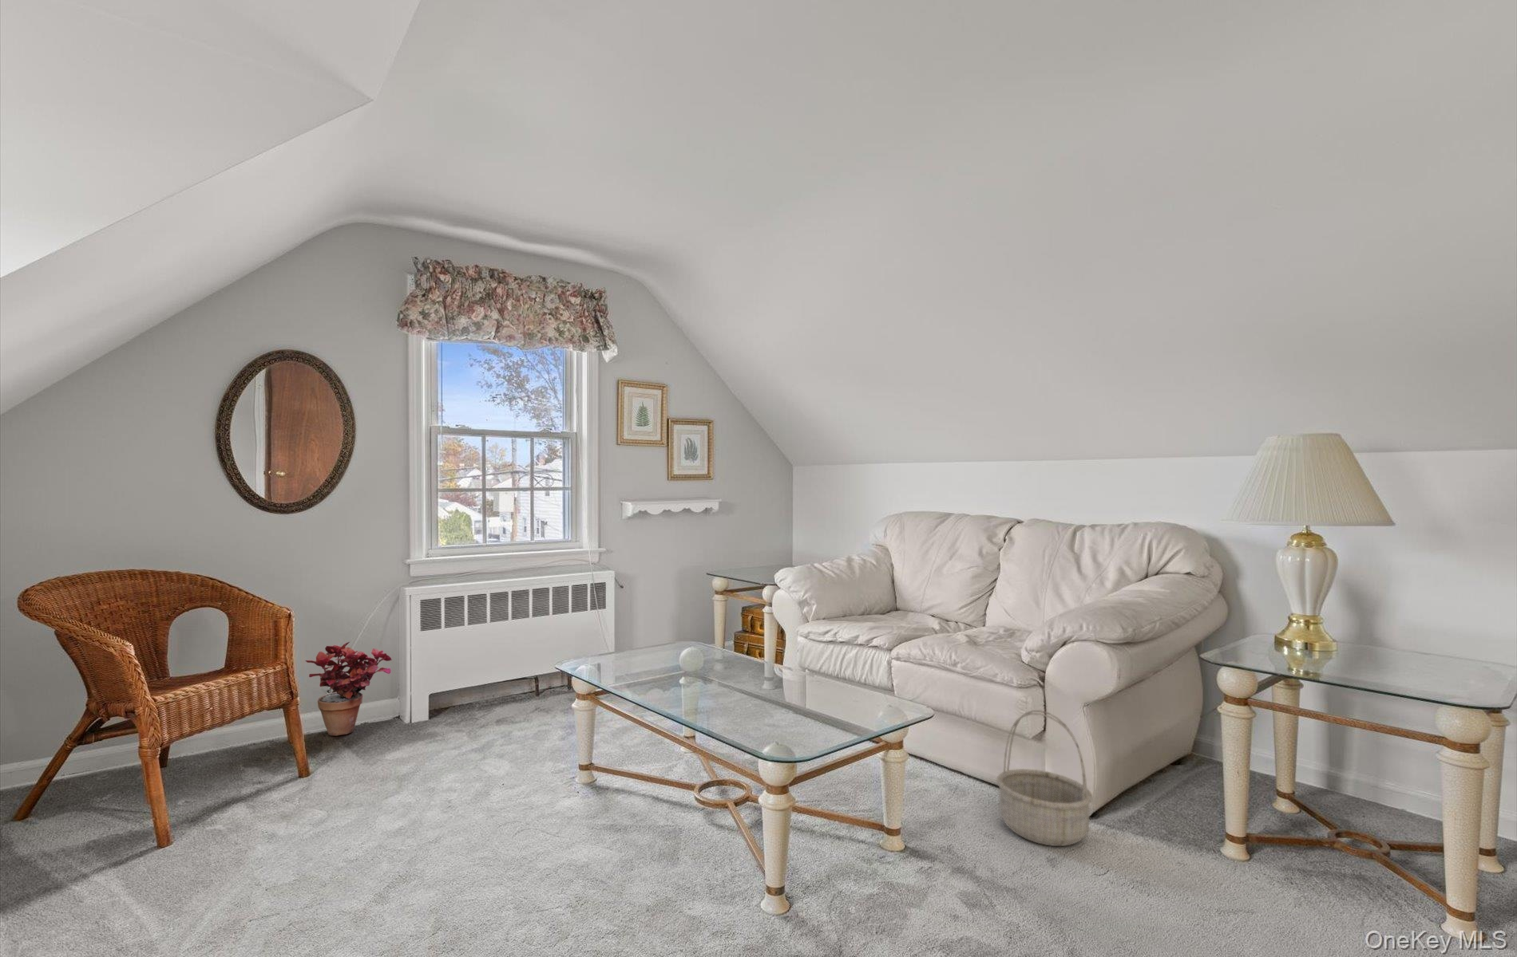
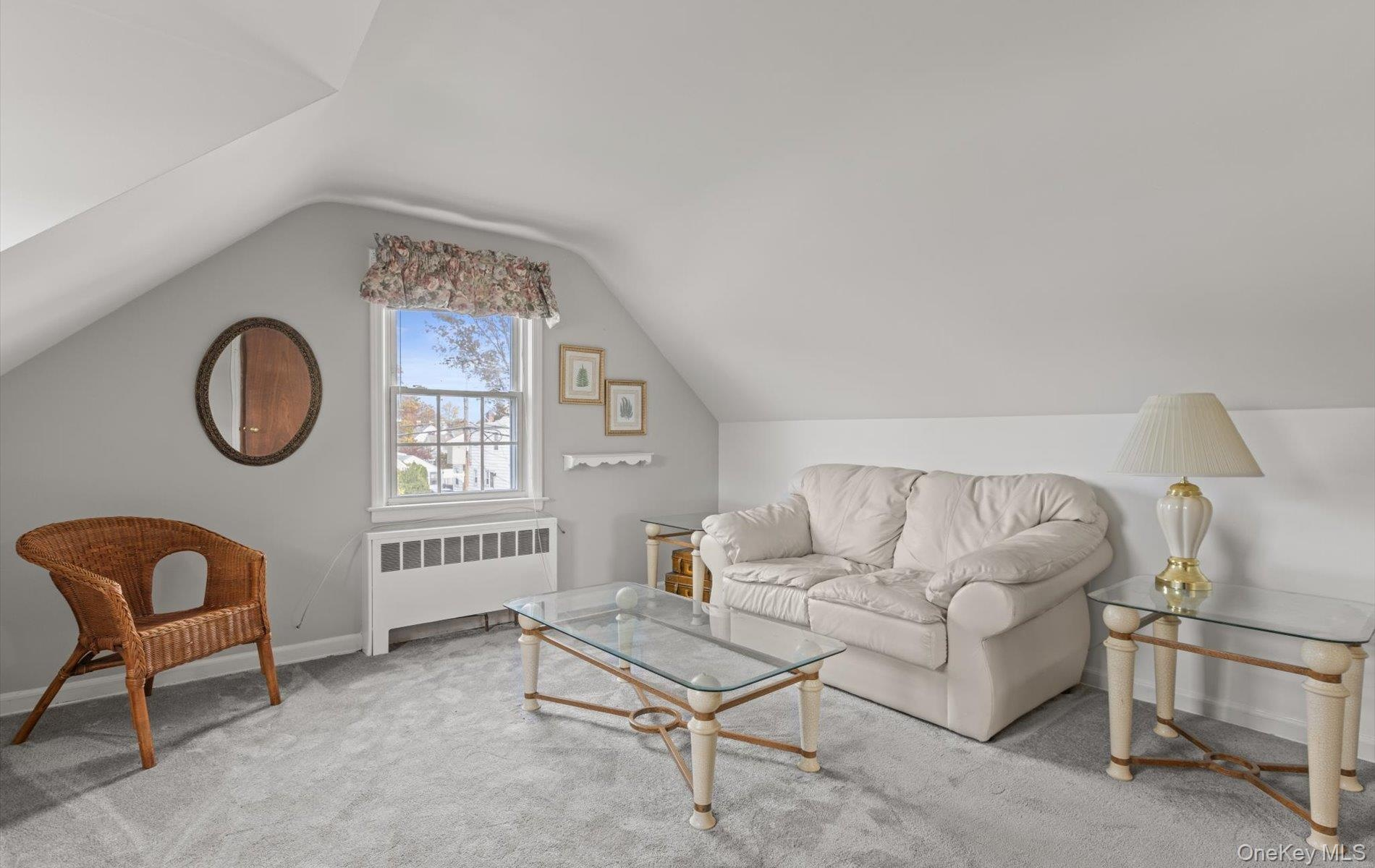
- potted plant [305,642,393,736]
- basket [995,709,1093,847]
